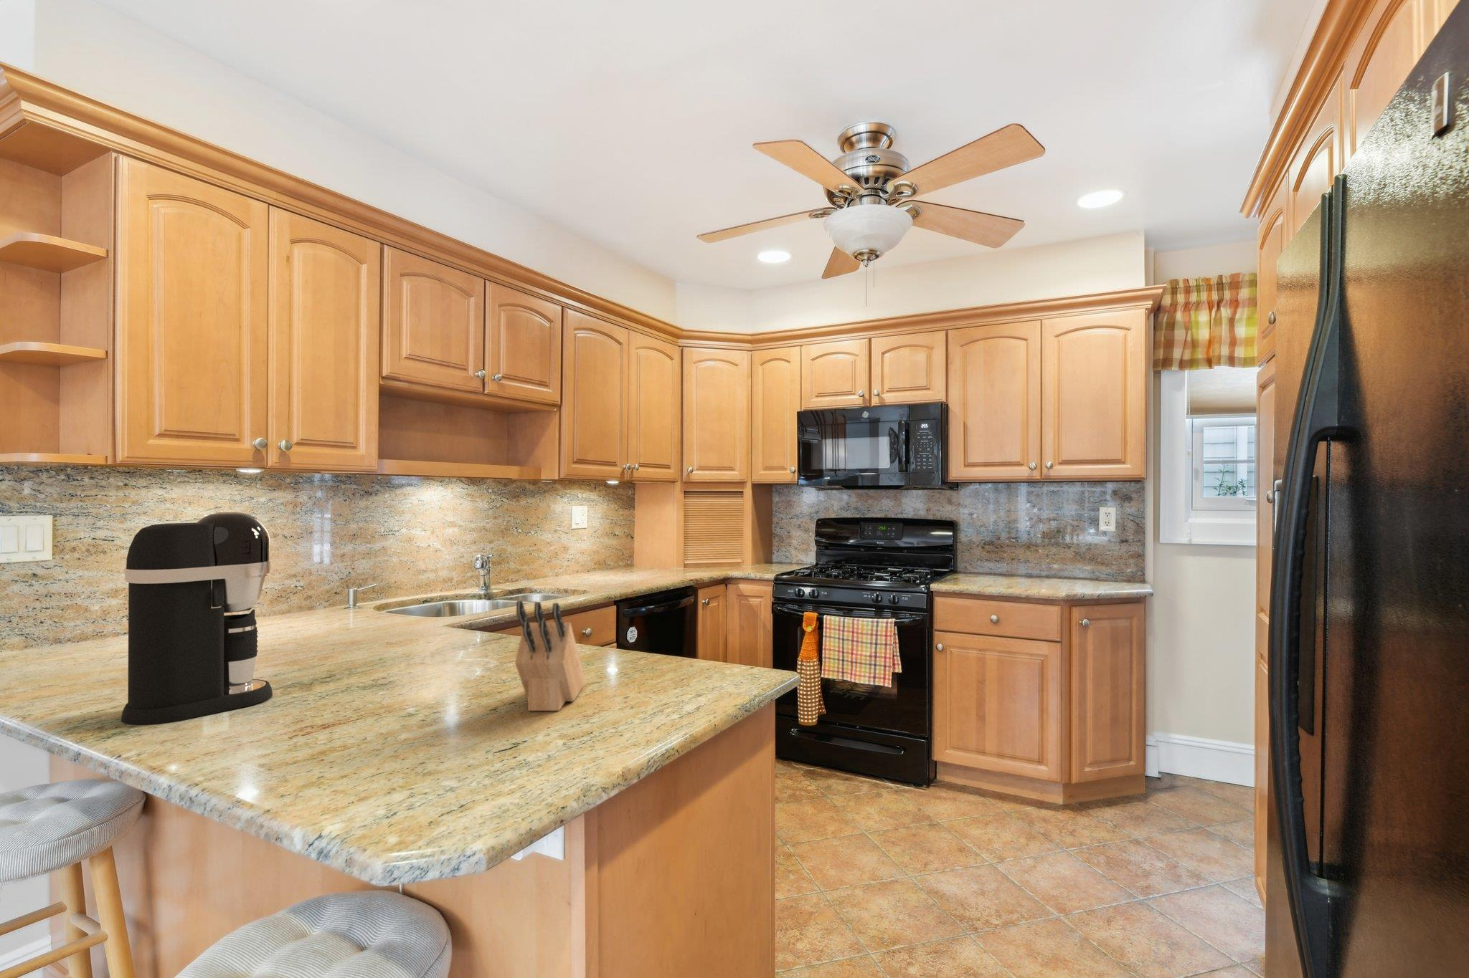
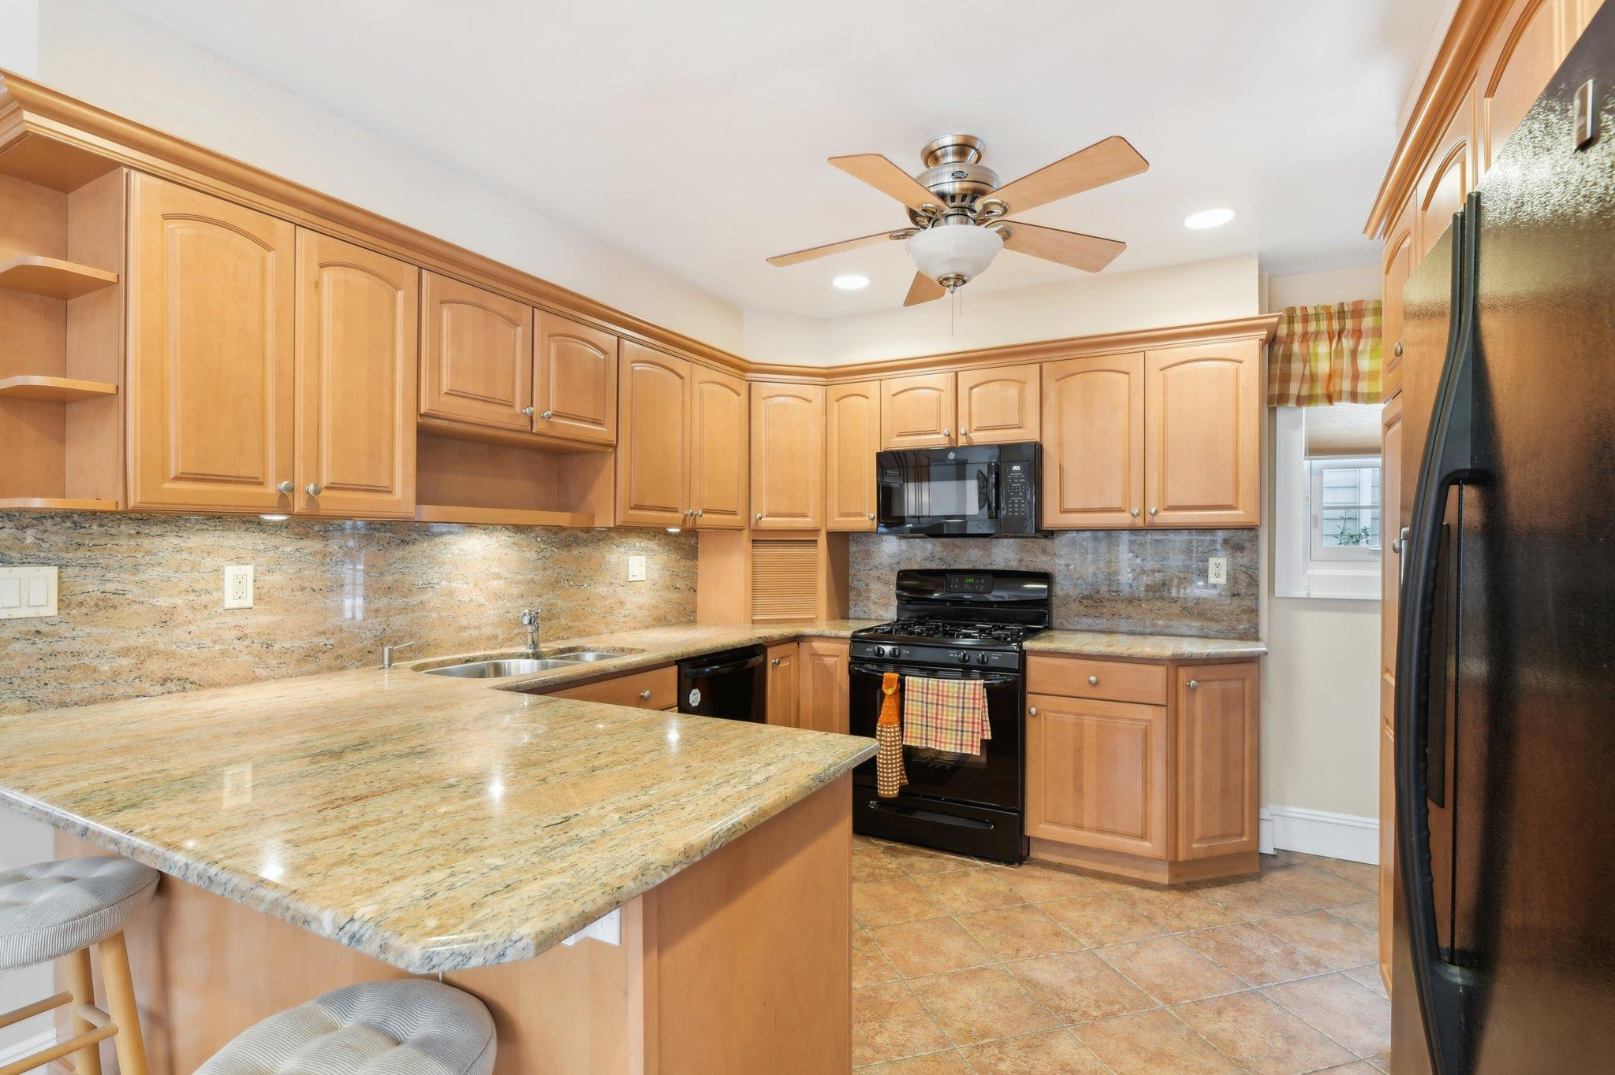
- coffee maker [120,512,273,726]
- knife block [514,599,587,712]
